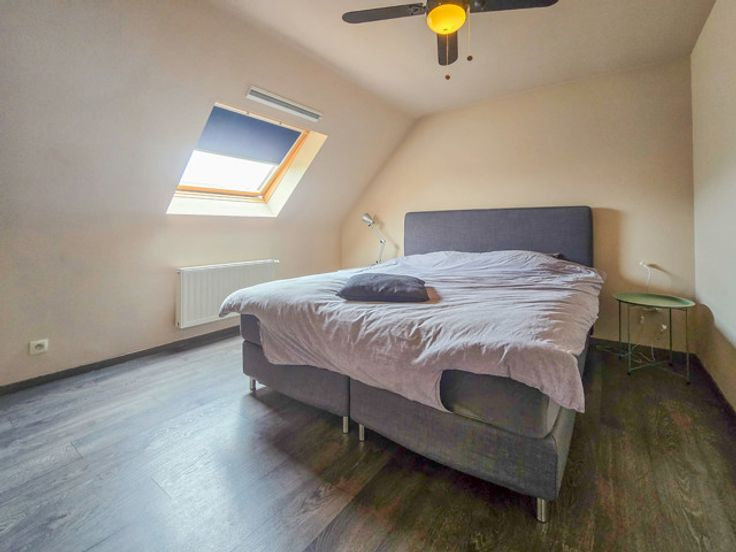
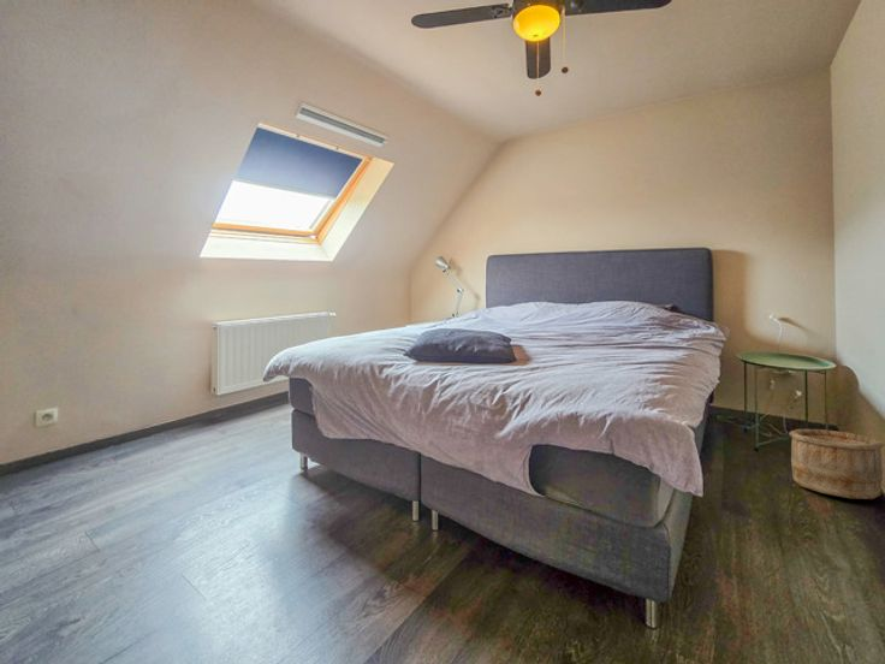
+ wooden bucket [788,428,885,500]
